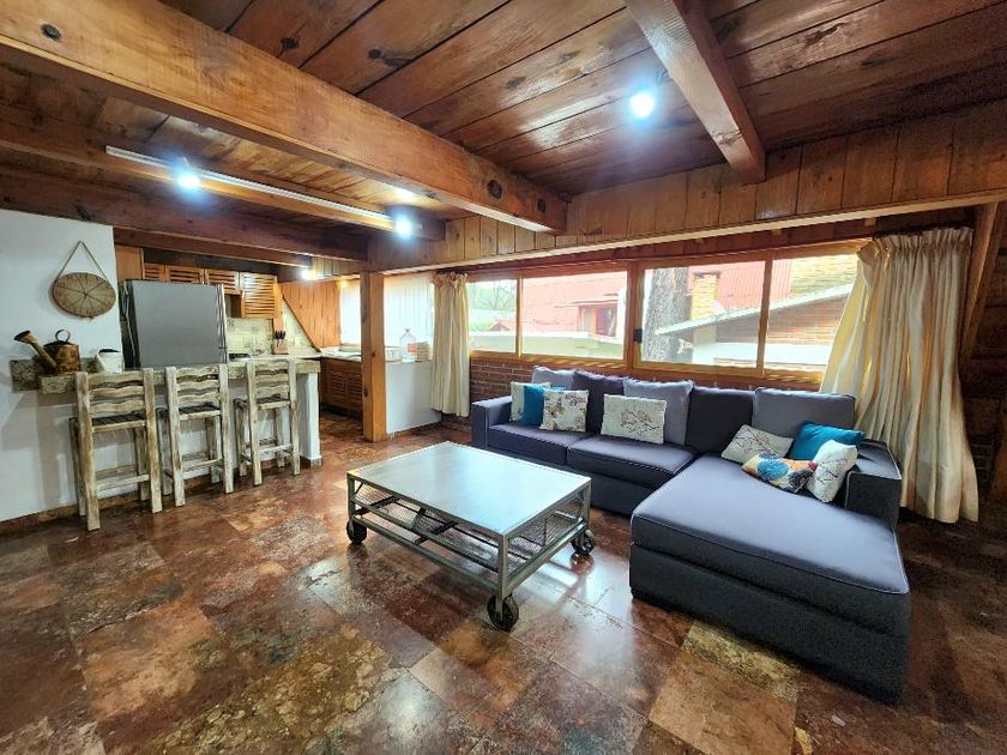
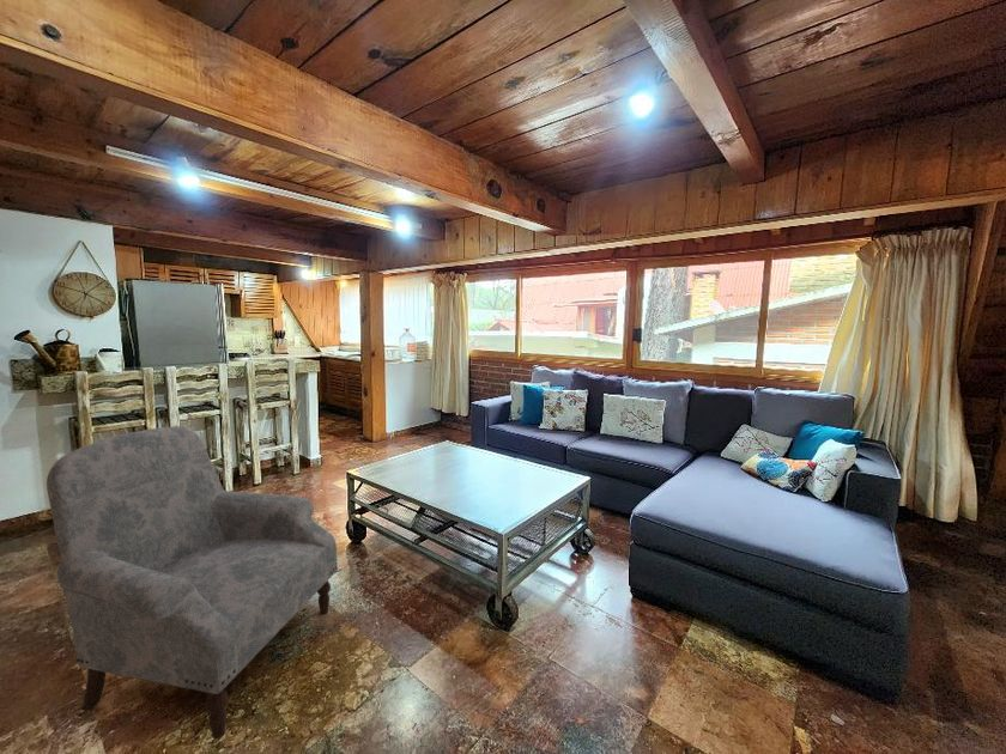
+ armchair [46,425,339,741]
